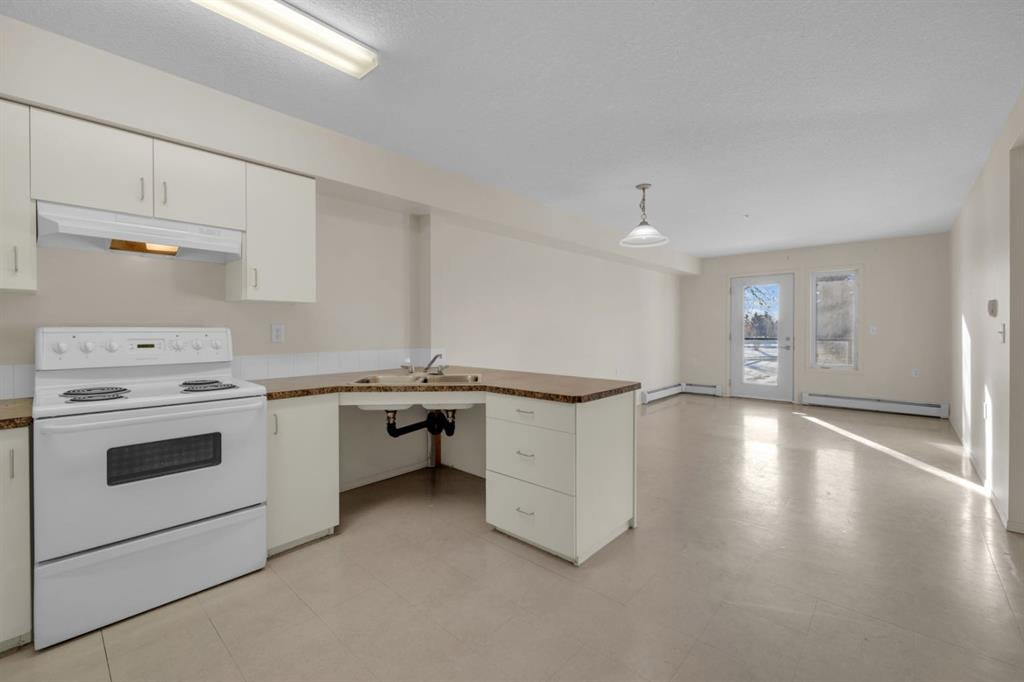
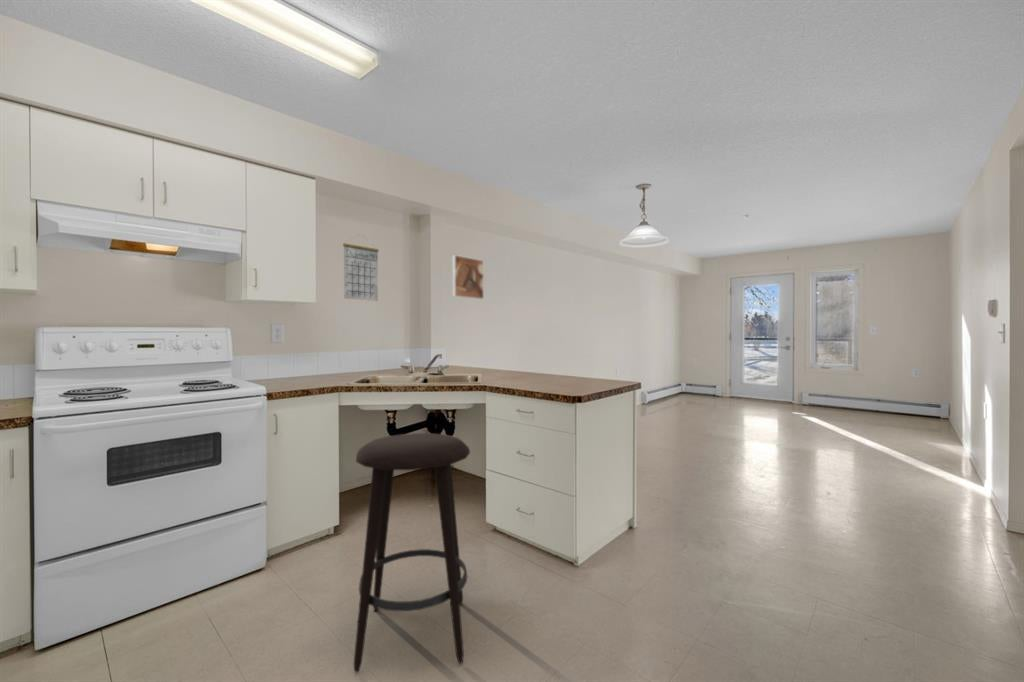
+ calendar [342,234,380,302]
+ stool [353,432,471,674]
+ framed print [451,254,485,300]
